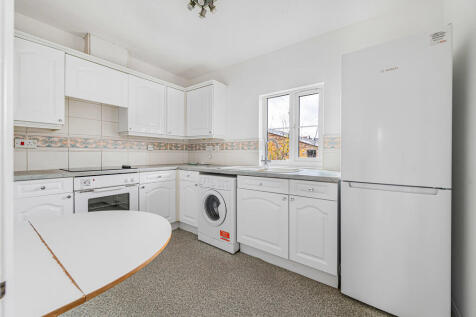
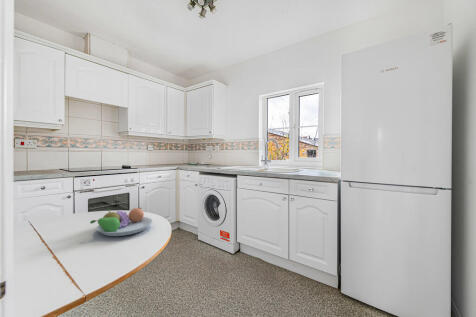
+ fruit bowl [89,207,153,237]
